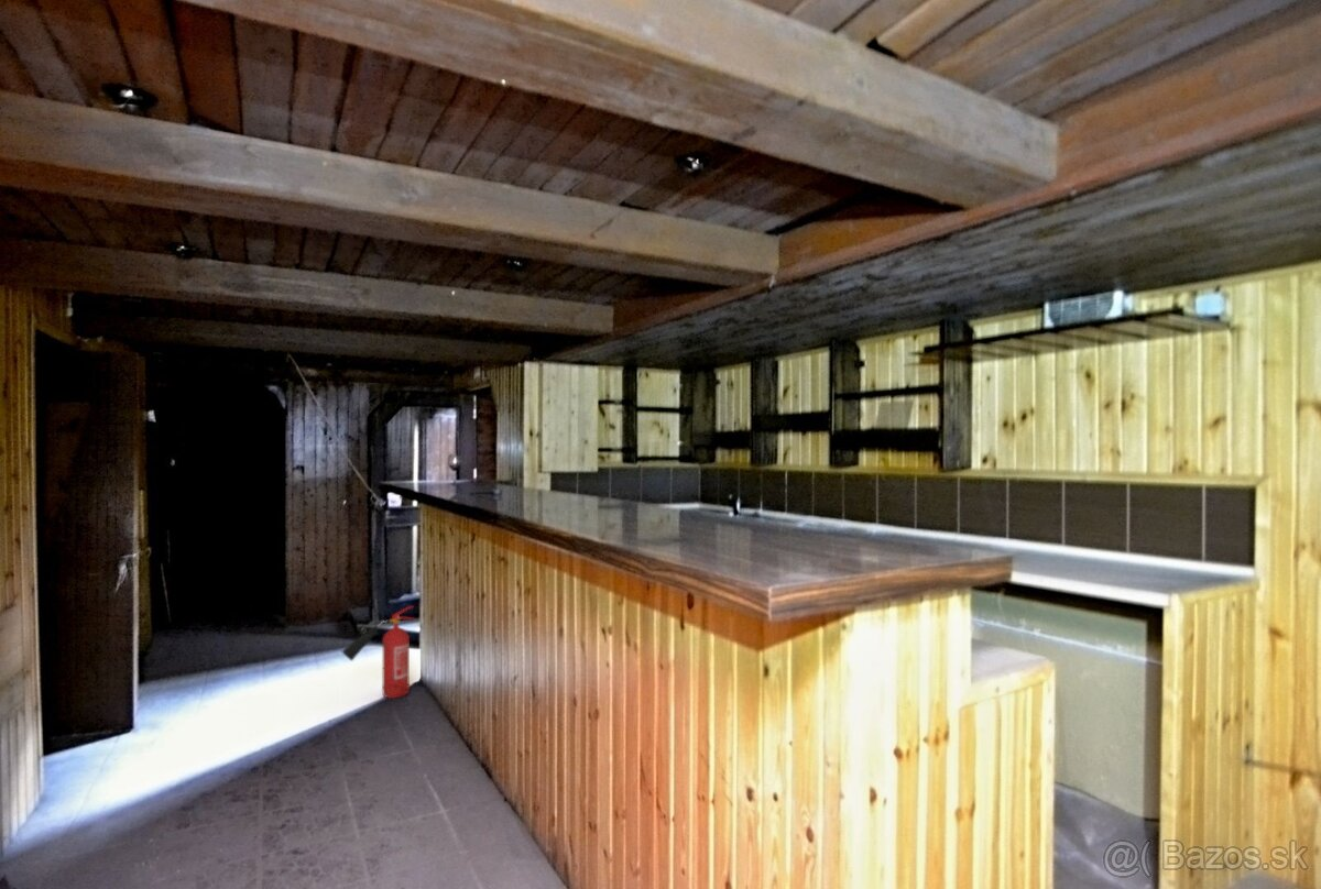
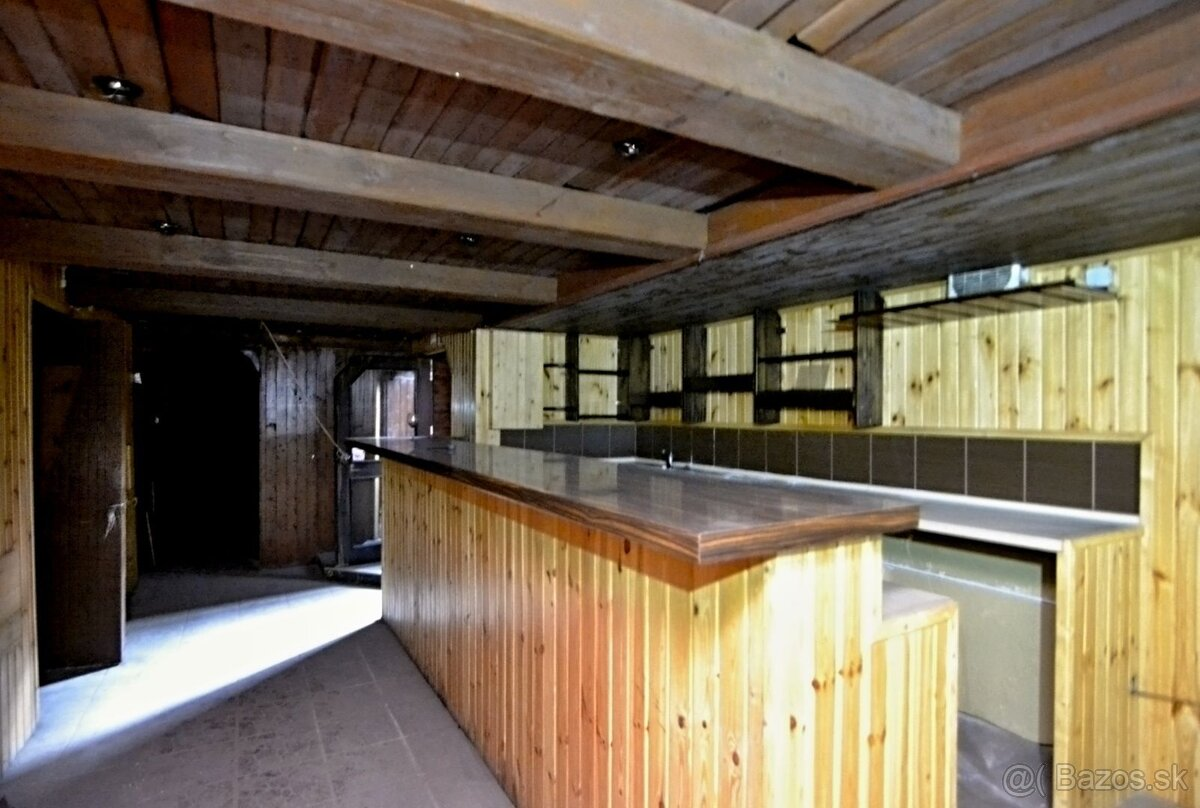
- fire extinguisher [341,605,416,700]
